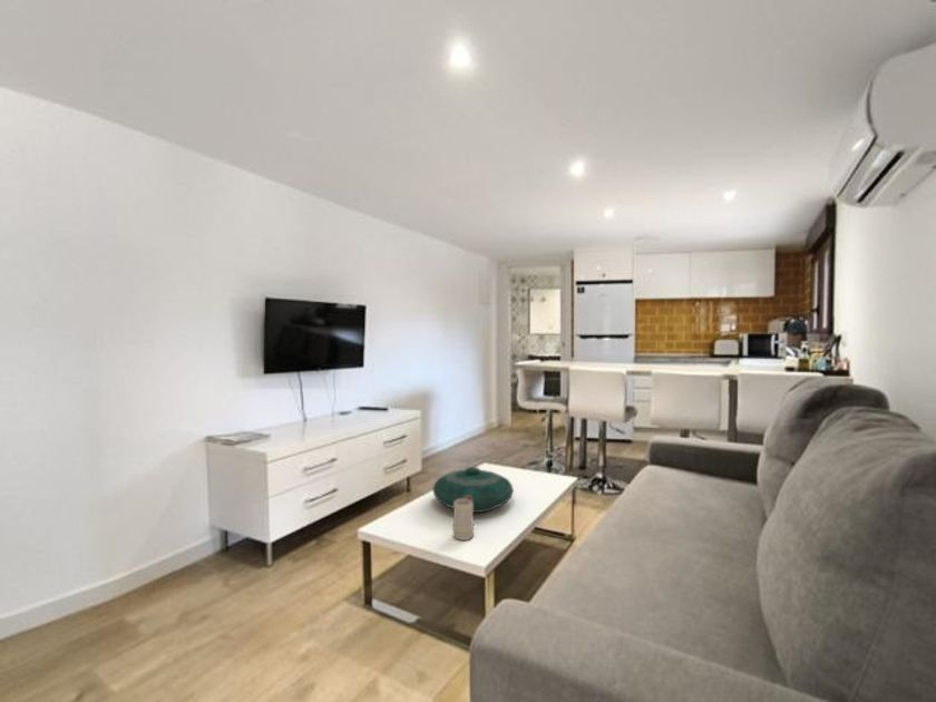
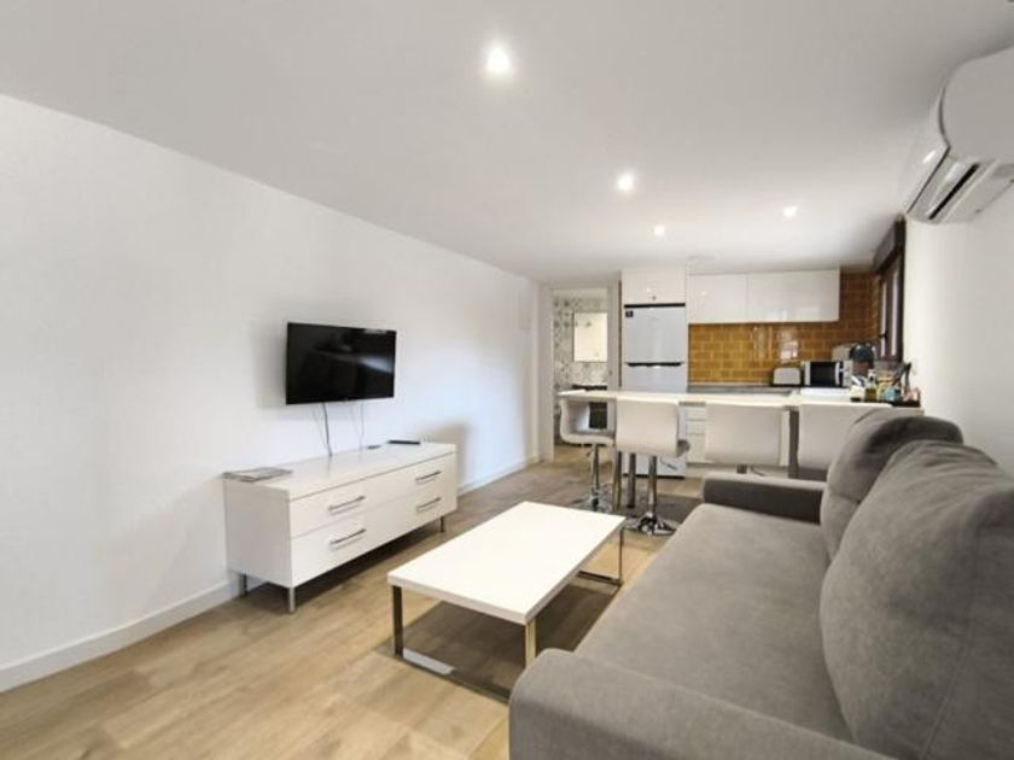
- mug [451,496,475,542]
- decorative bowl [431,466,515,514]
